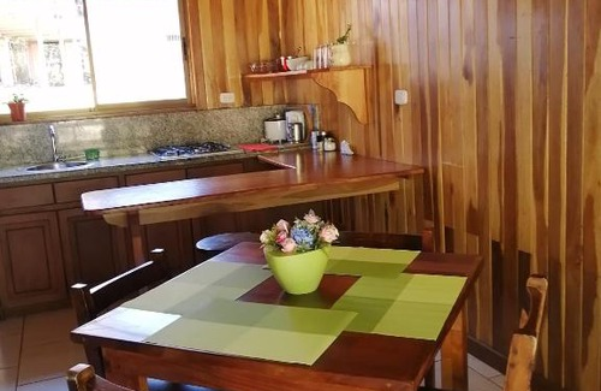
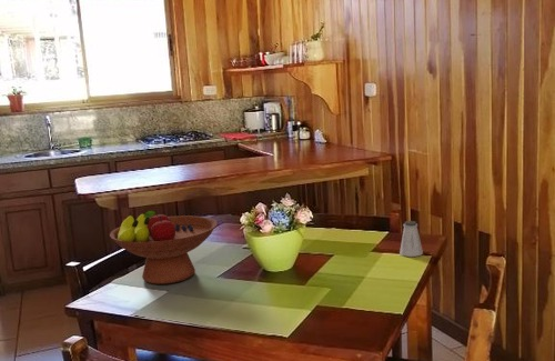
+ saltshaker [398,220,424,258]
+ fruit bowl [109,210,219,285]
